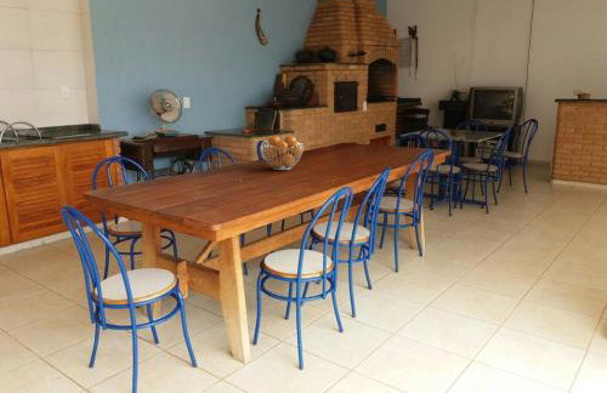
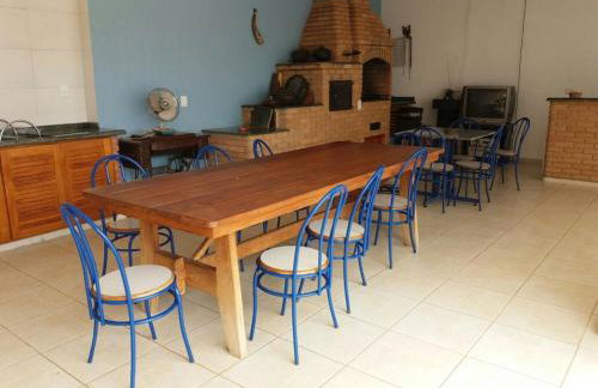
- fruit basket [259,135,305,171]
